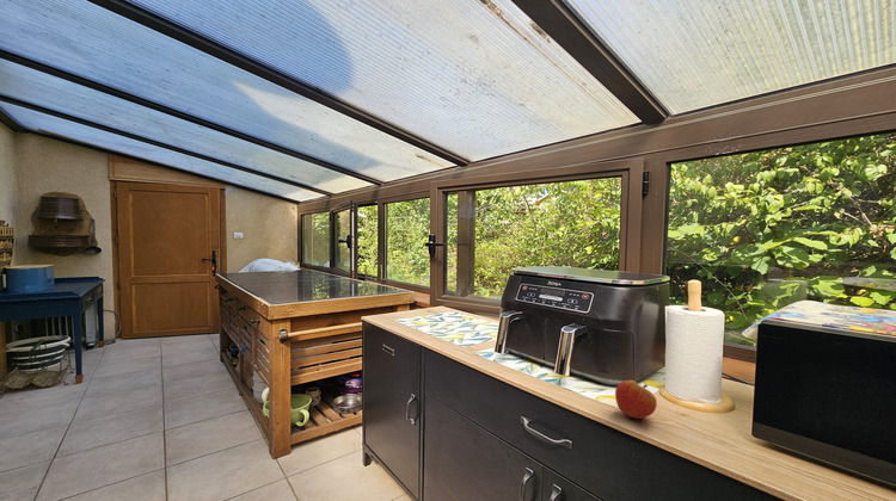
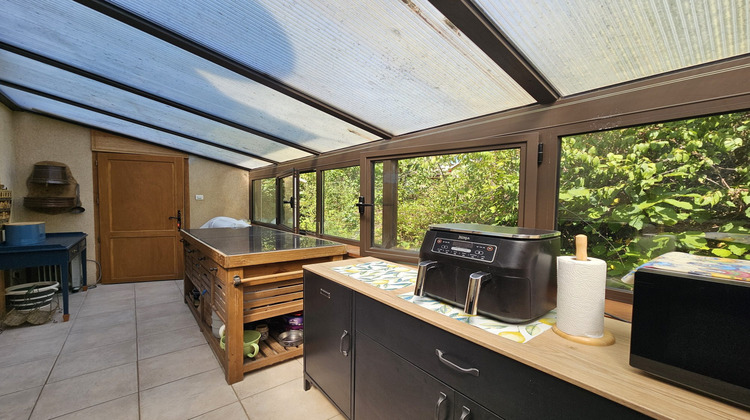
- apple [614,379,658,420]
